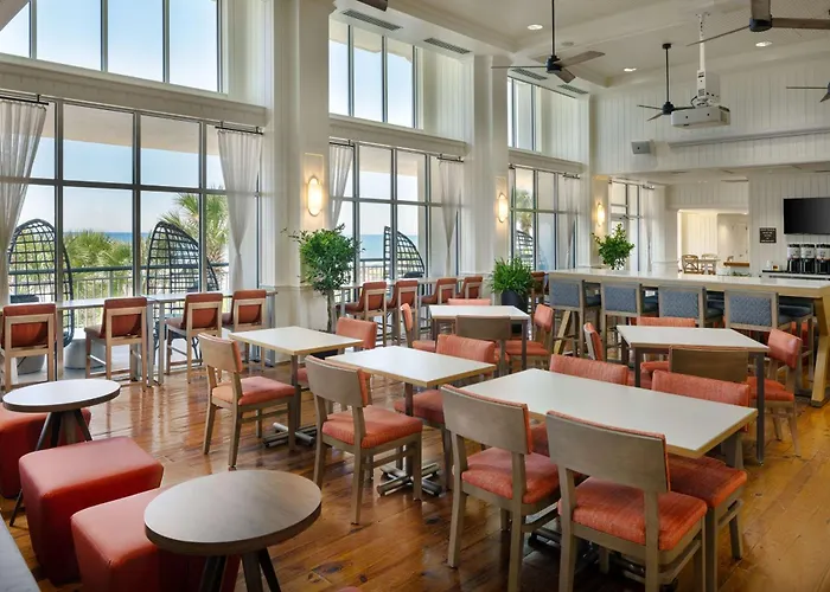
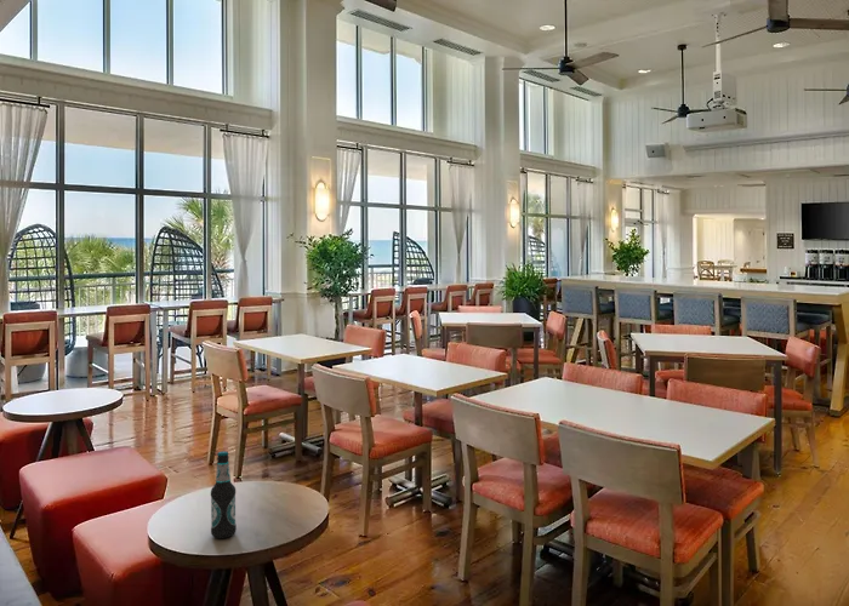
+ bottle [210,450,238,539]
